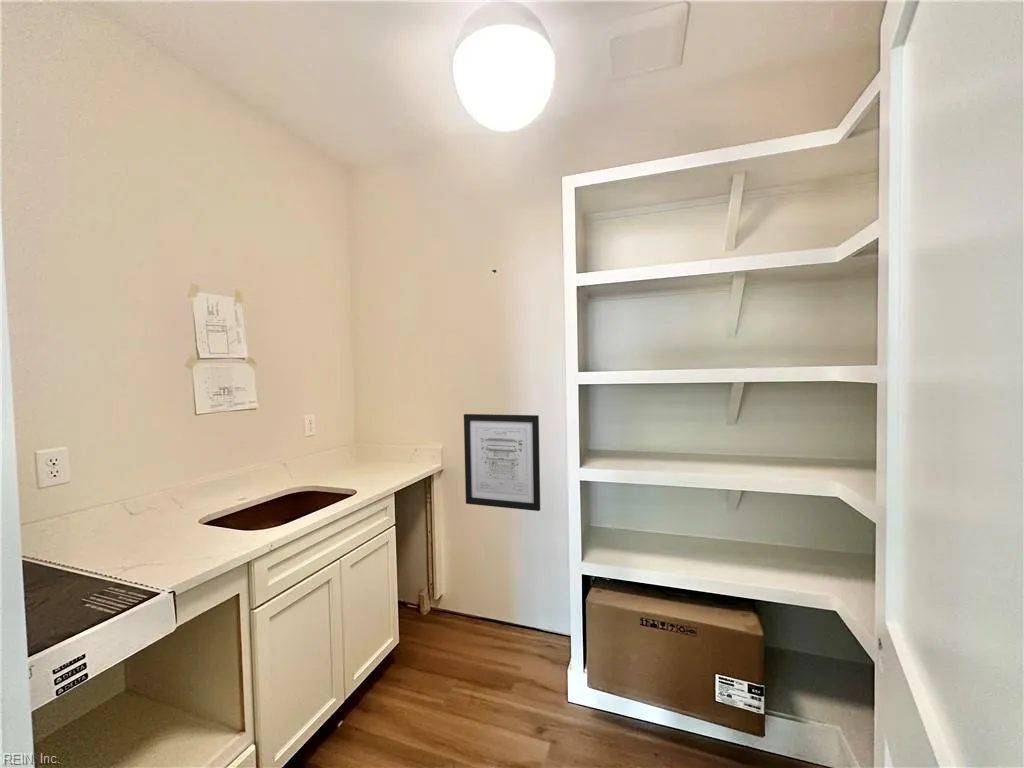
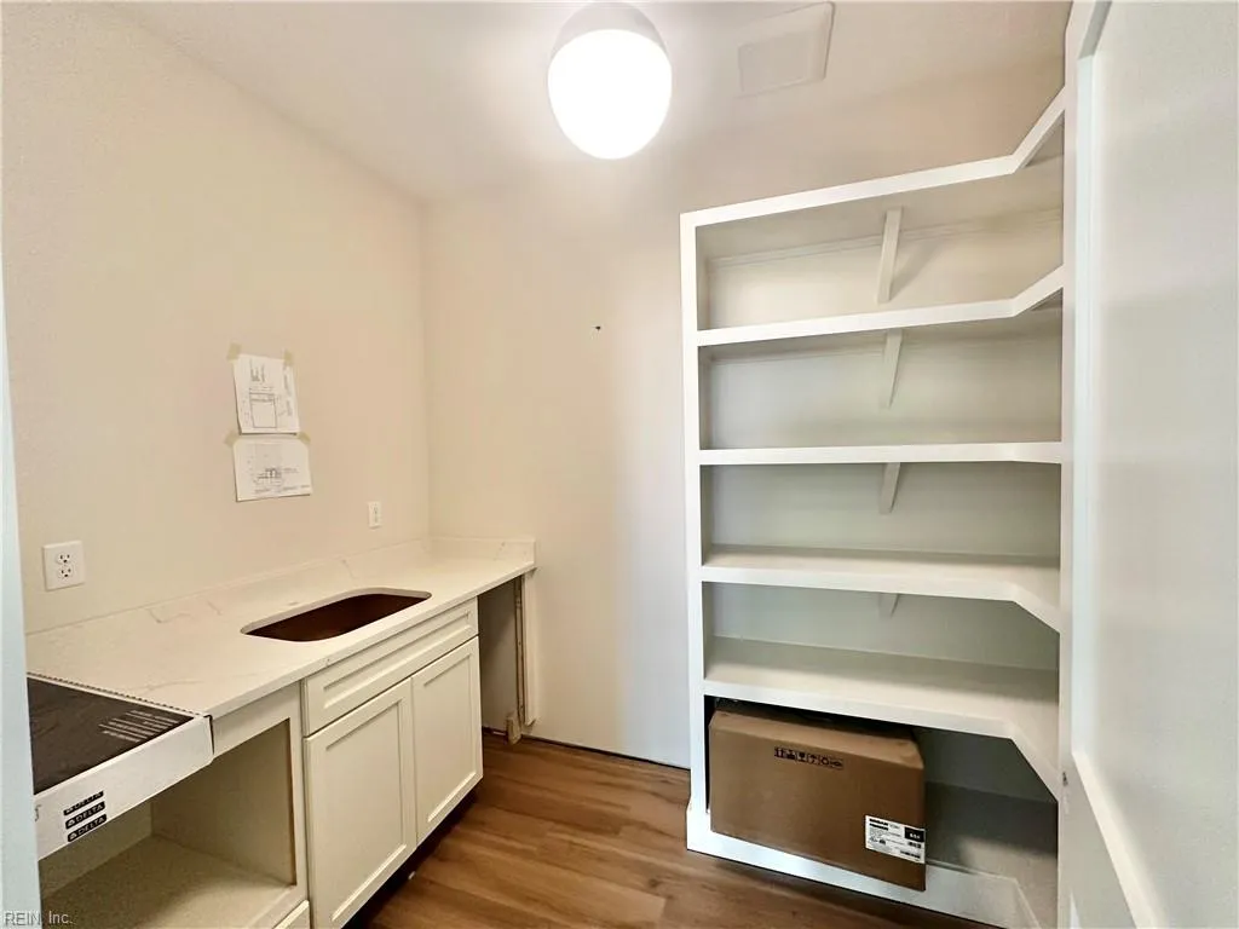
- wall art [463,413,541,512]
